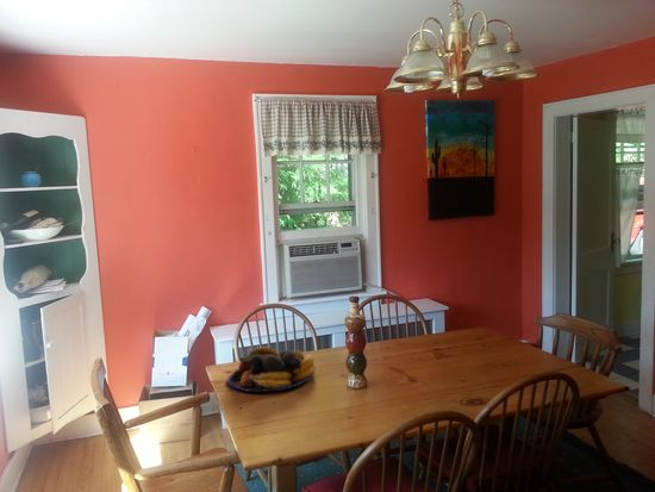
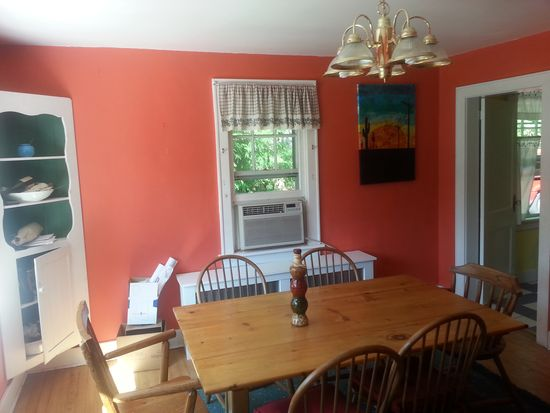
- fruit bowl [226,345,317,393]
